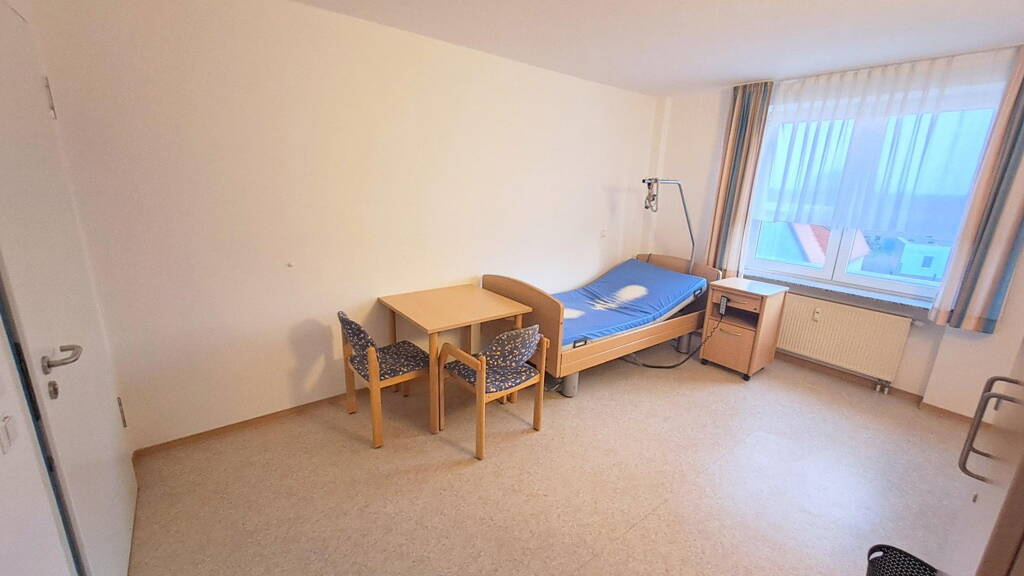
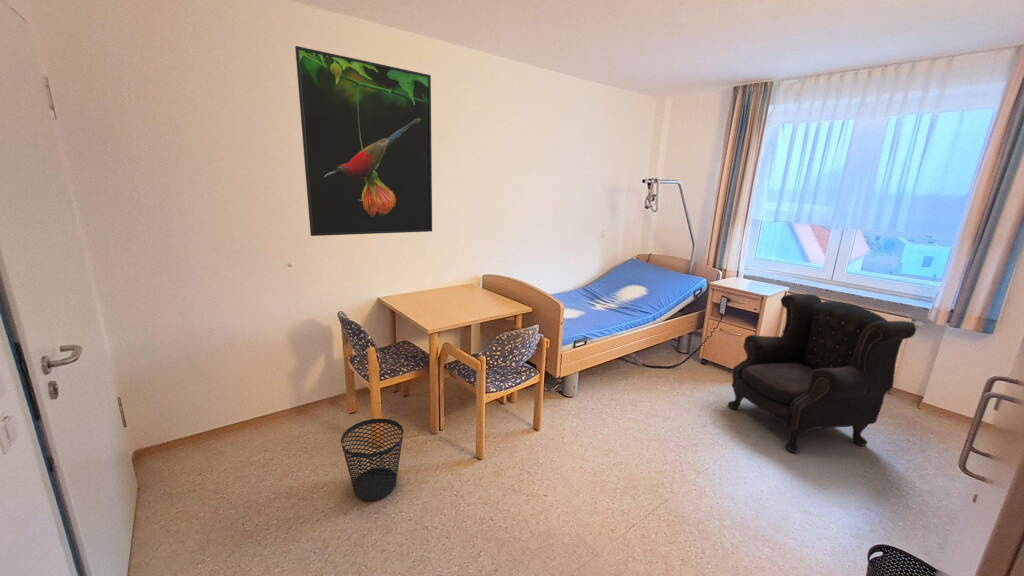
+ wastebasket [340,418,404,502]
+ armchair [727,293,917,453]
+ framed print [294,45,433,237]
